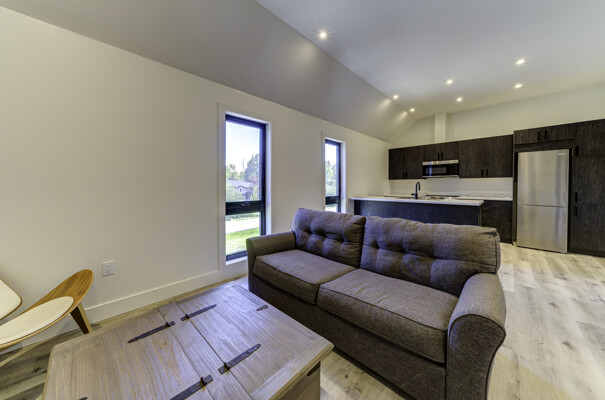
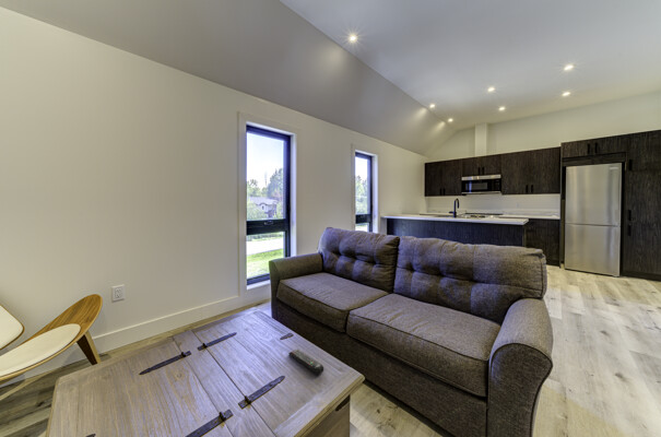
+ remote control [287,347,324,376]
